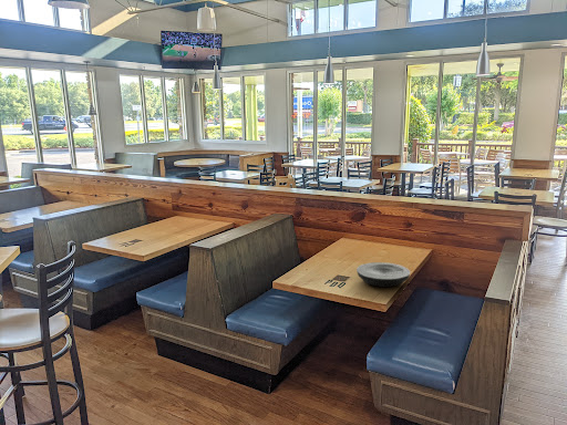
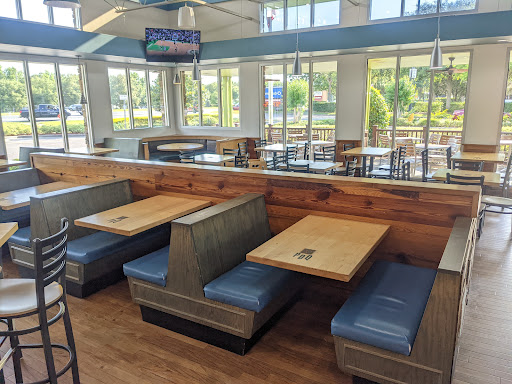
- plate [355,261,411,288]
